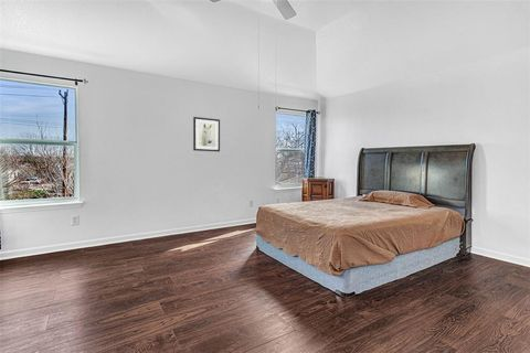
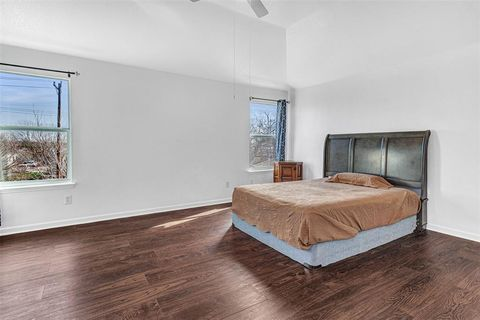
- wall art [192,116,221,152]
